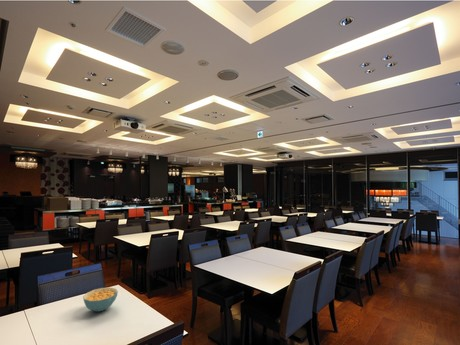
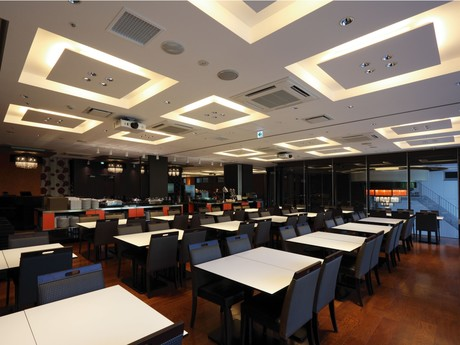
- cereal bowl [82,287,119,313]
